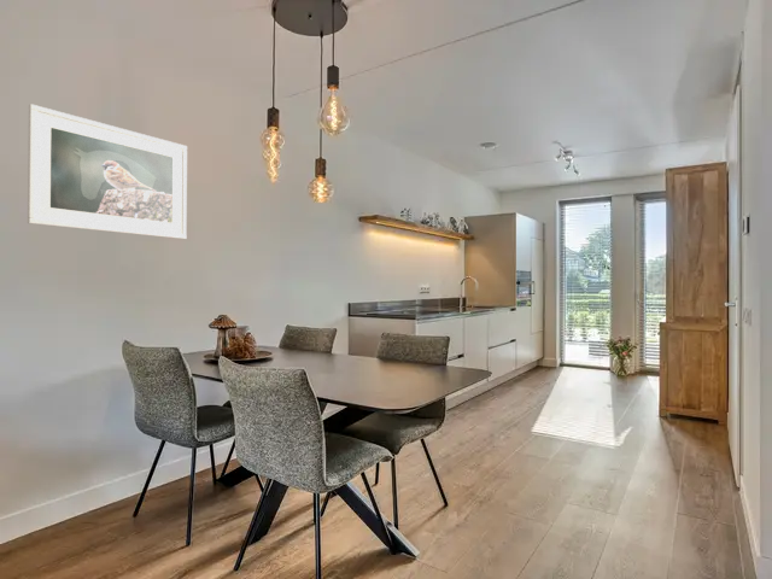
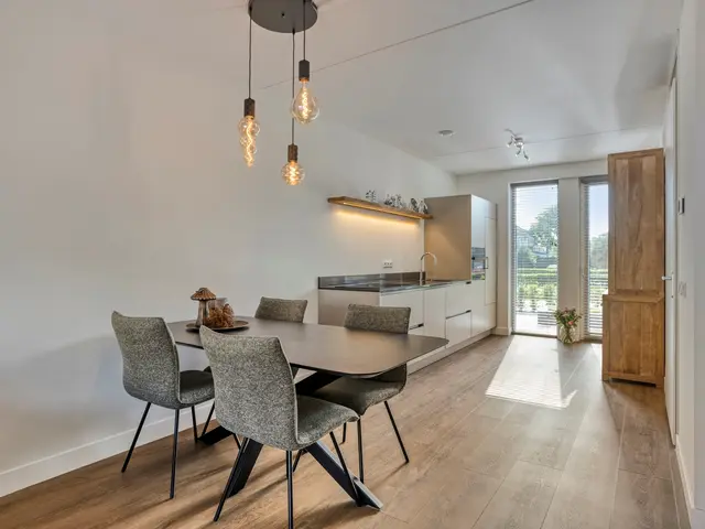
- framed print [27,103,188,240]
